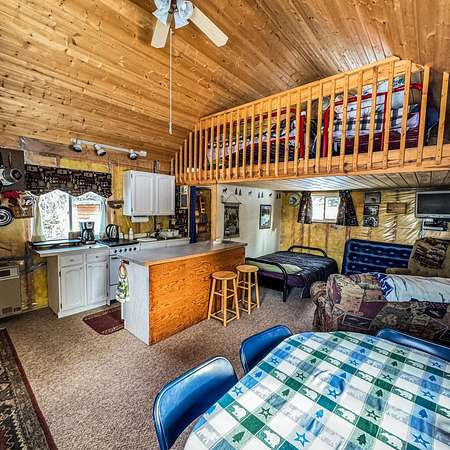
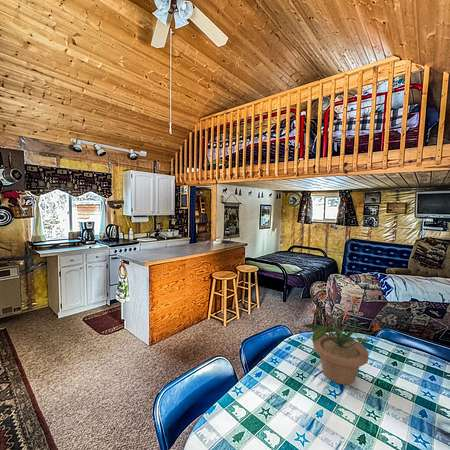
+ potted plant [302,290,383,386]
